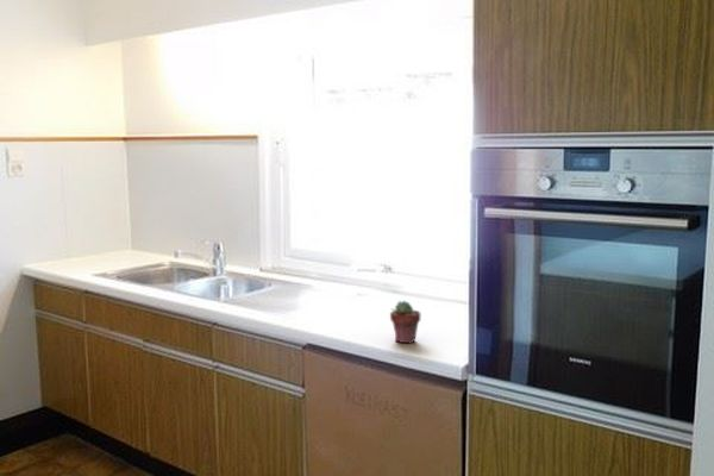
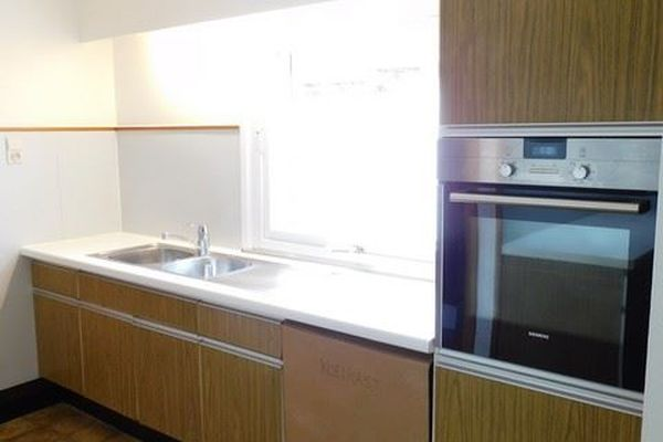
- potted succulent [389,300,421,345]
